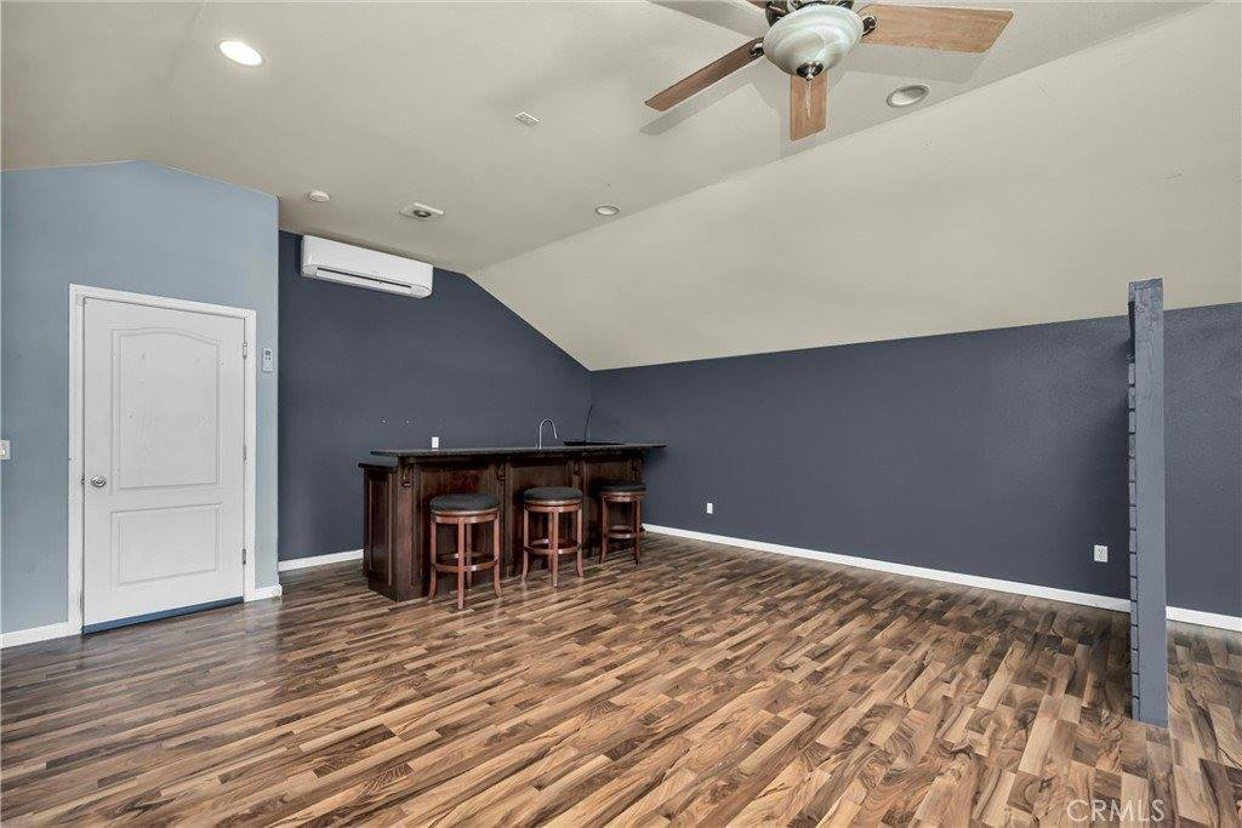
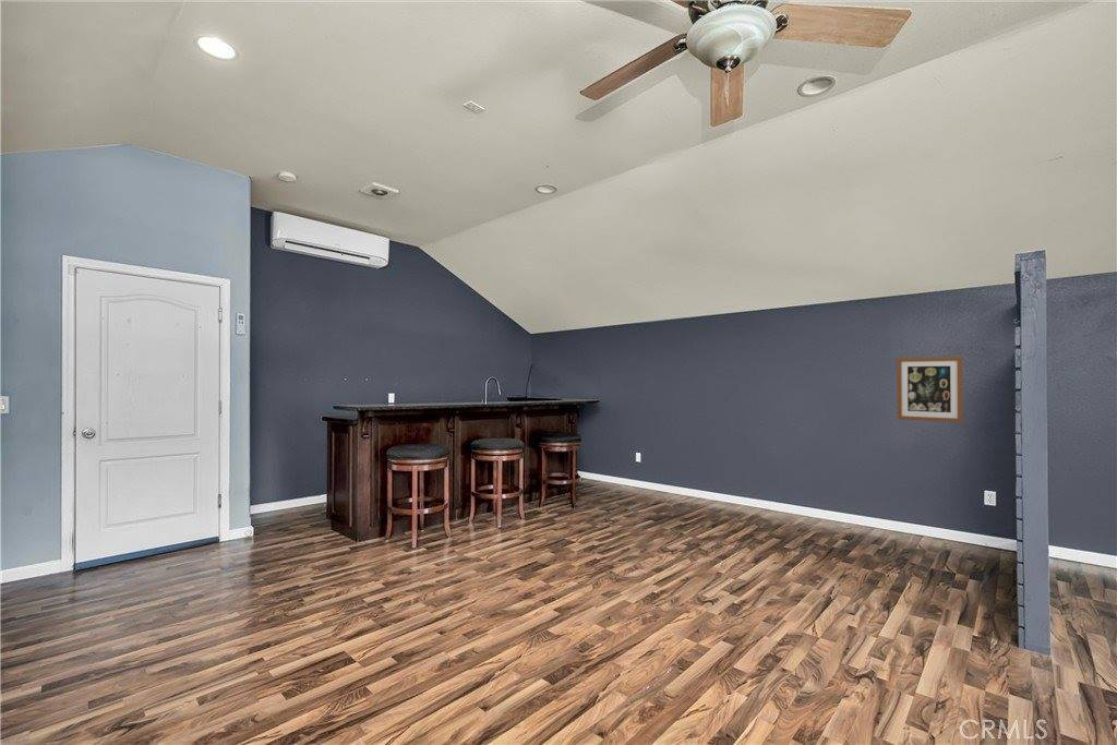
+ wall art [896,356,963,423]
